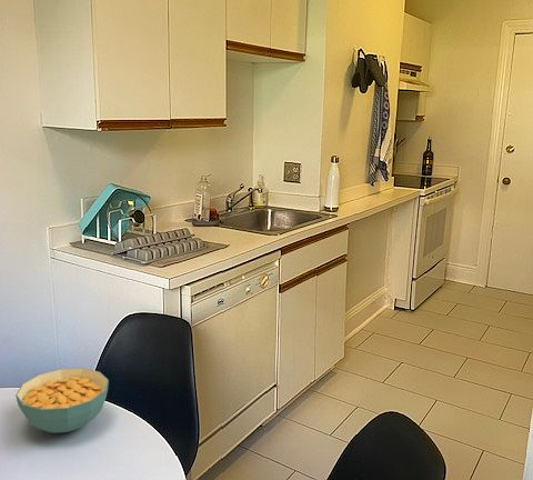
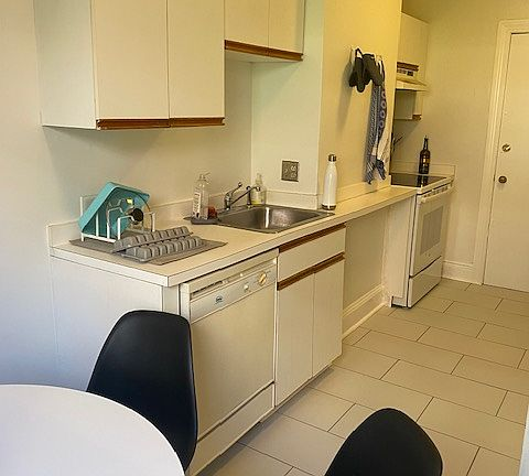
- cereal bowl [14,367,110,433]
